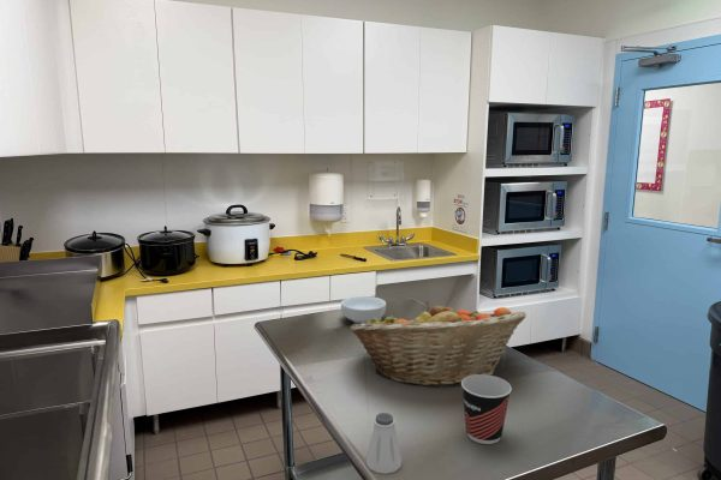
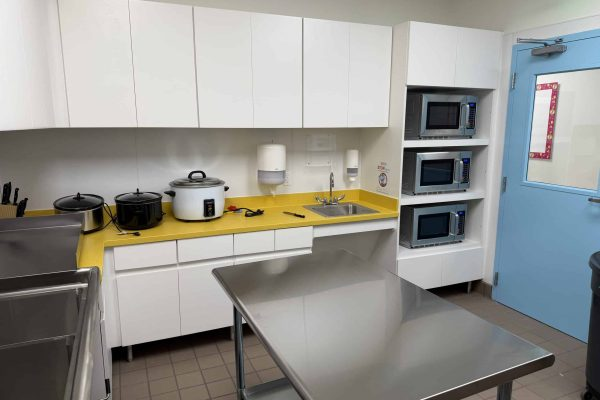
- cup [460,374,513,445]
- fruit basket [348,301,528,388]
- cereal bowl [340,295,387,324]
- saltshaker [365,412,403,475]
